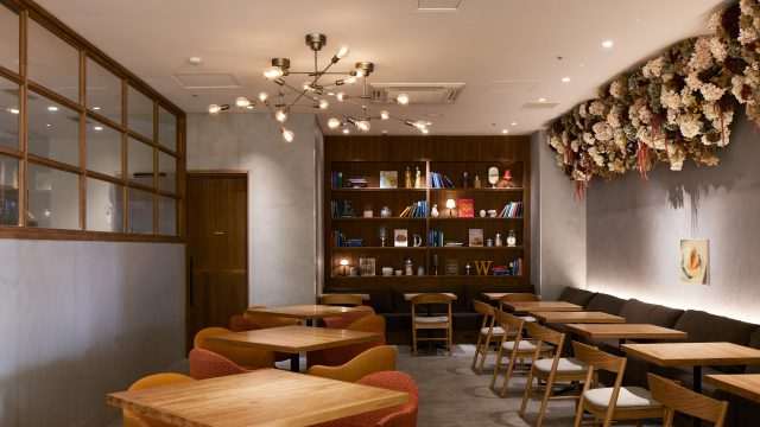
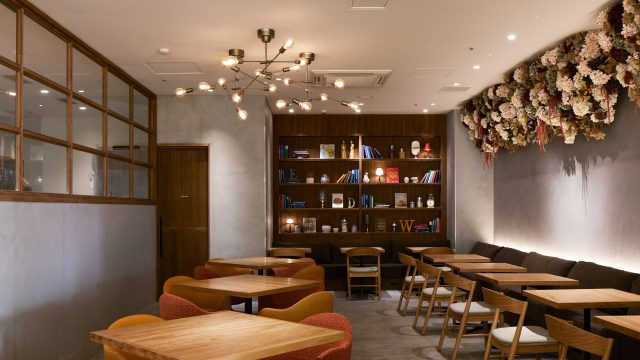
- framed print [679,238,711,287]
